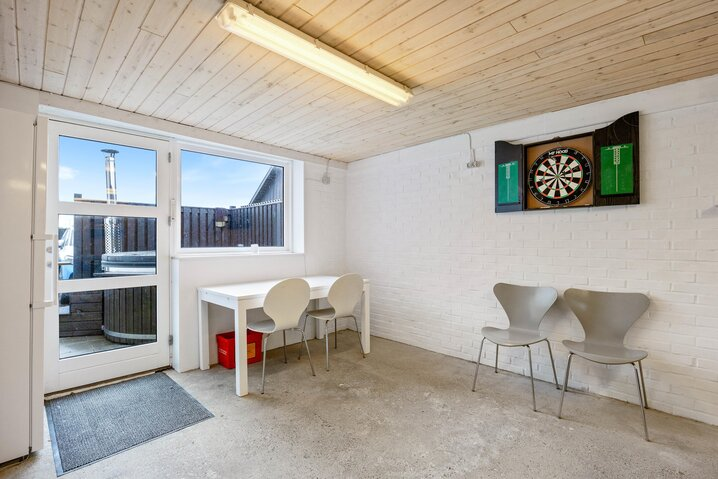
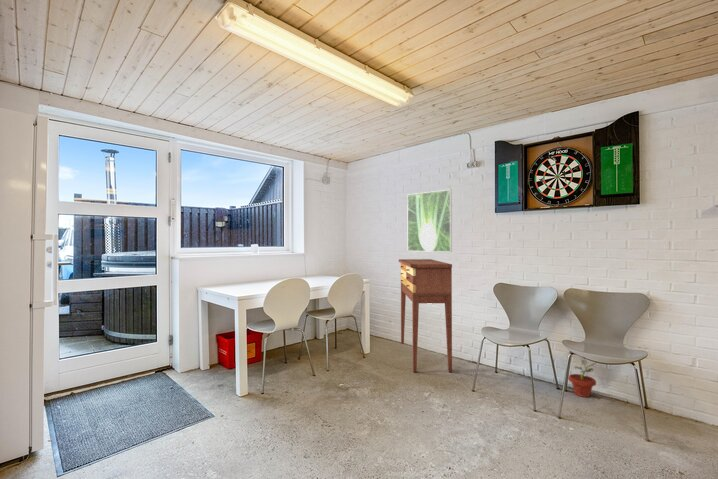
+ potted plant [567,357,597,398]
+ console table [398,258,453,373]
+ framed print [406,189,453,253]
